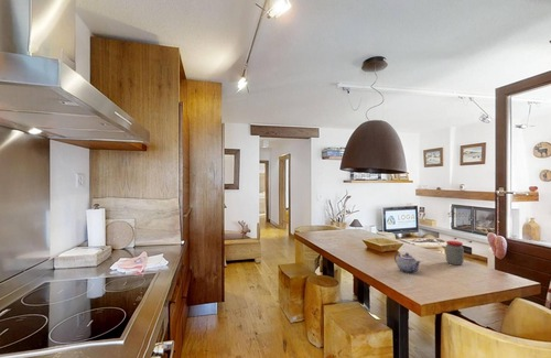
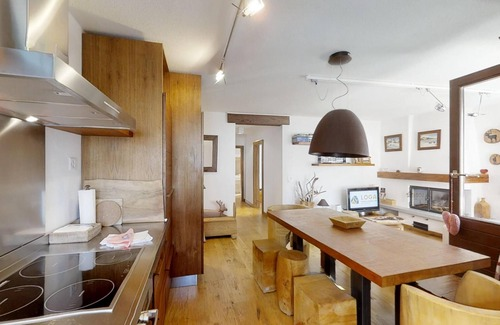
- teapot [393,252,422,274]
- jar [444,240,465,267]
